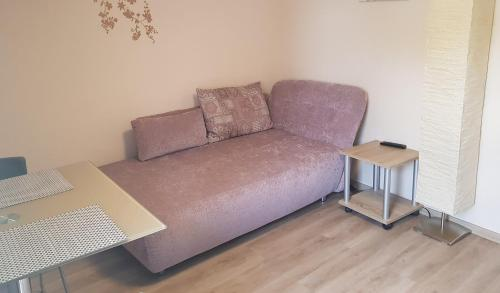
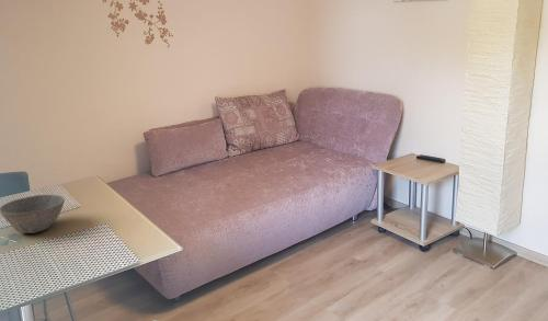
+ bowl [0,194,66,234]
